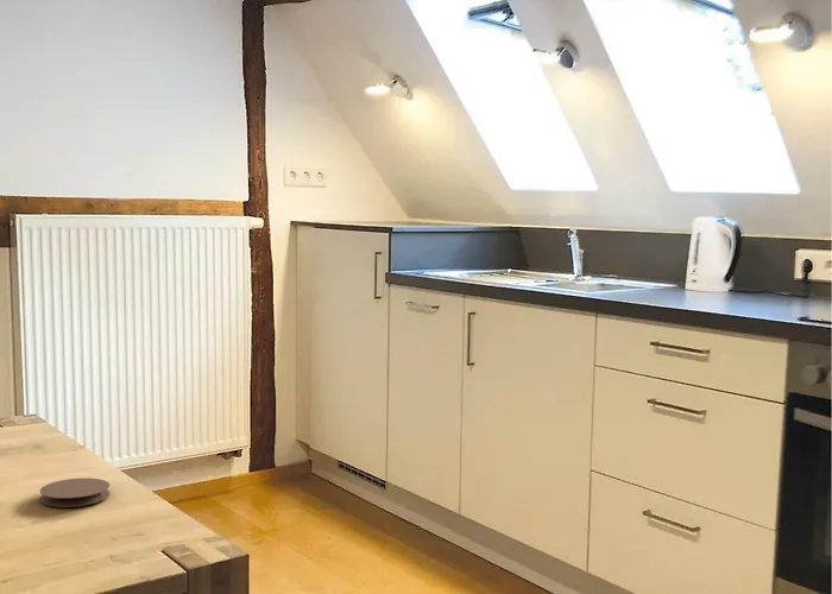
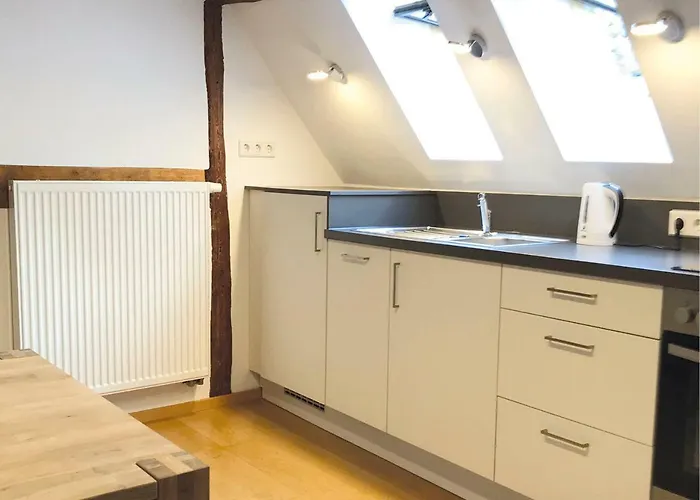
- coaster [39,476,112,508]
